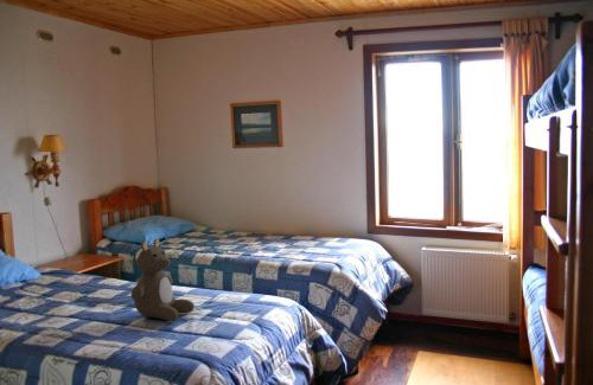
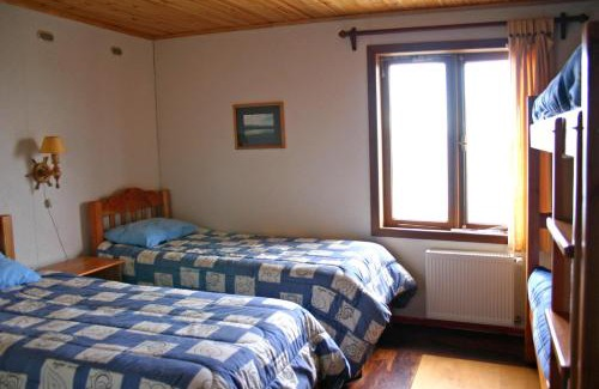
- teddy bear [130,237,196,322]
